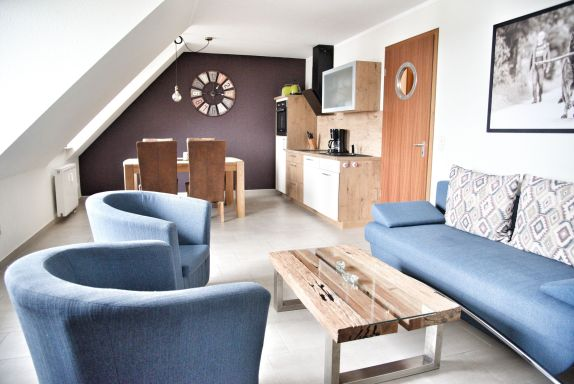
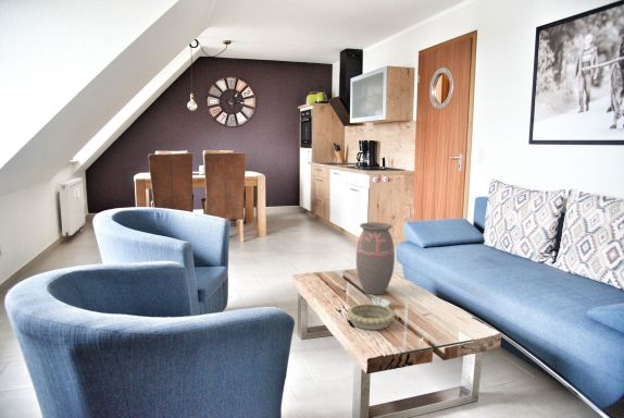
+ decorative bowl [346,303,396,331]
+ decorative vase [355,221,396,296]
